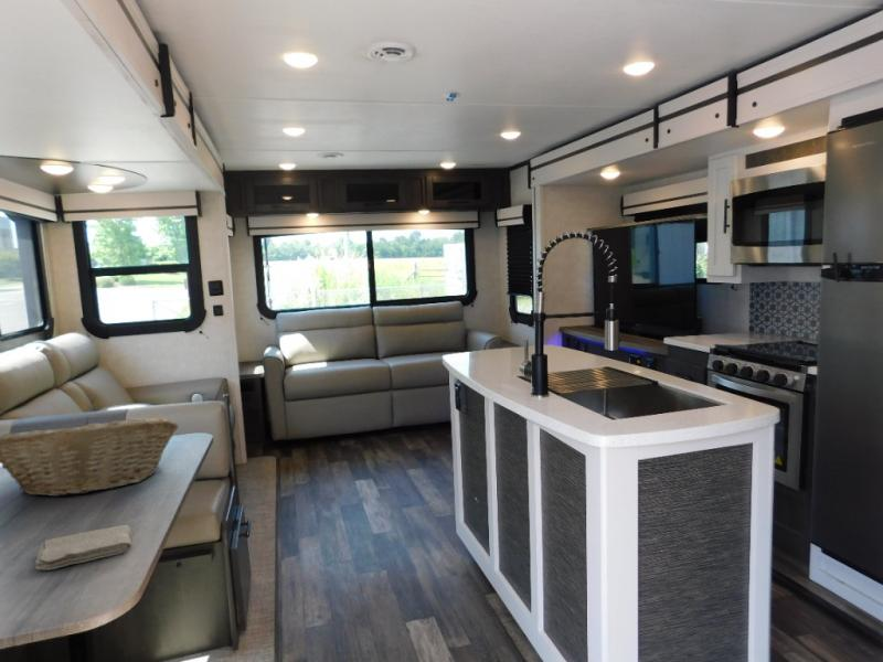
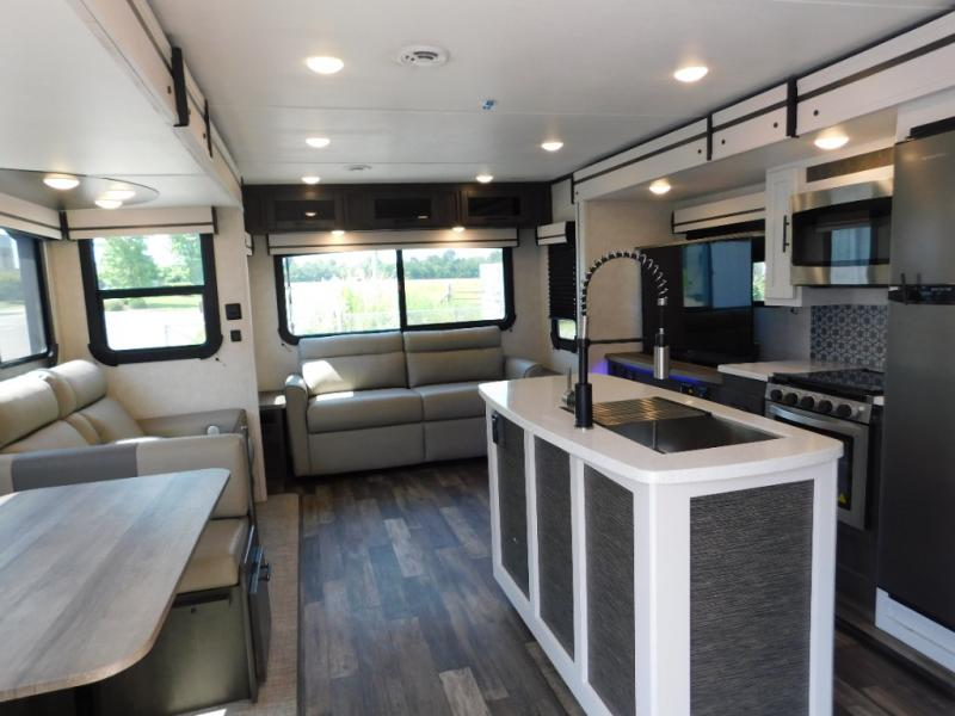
- fruit basket [0,416,180,498]
- washcloth [34,524,134,572]
